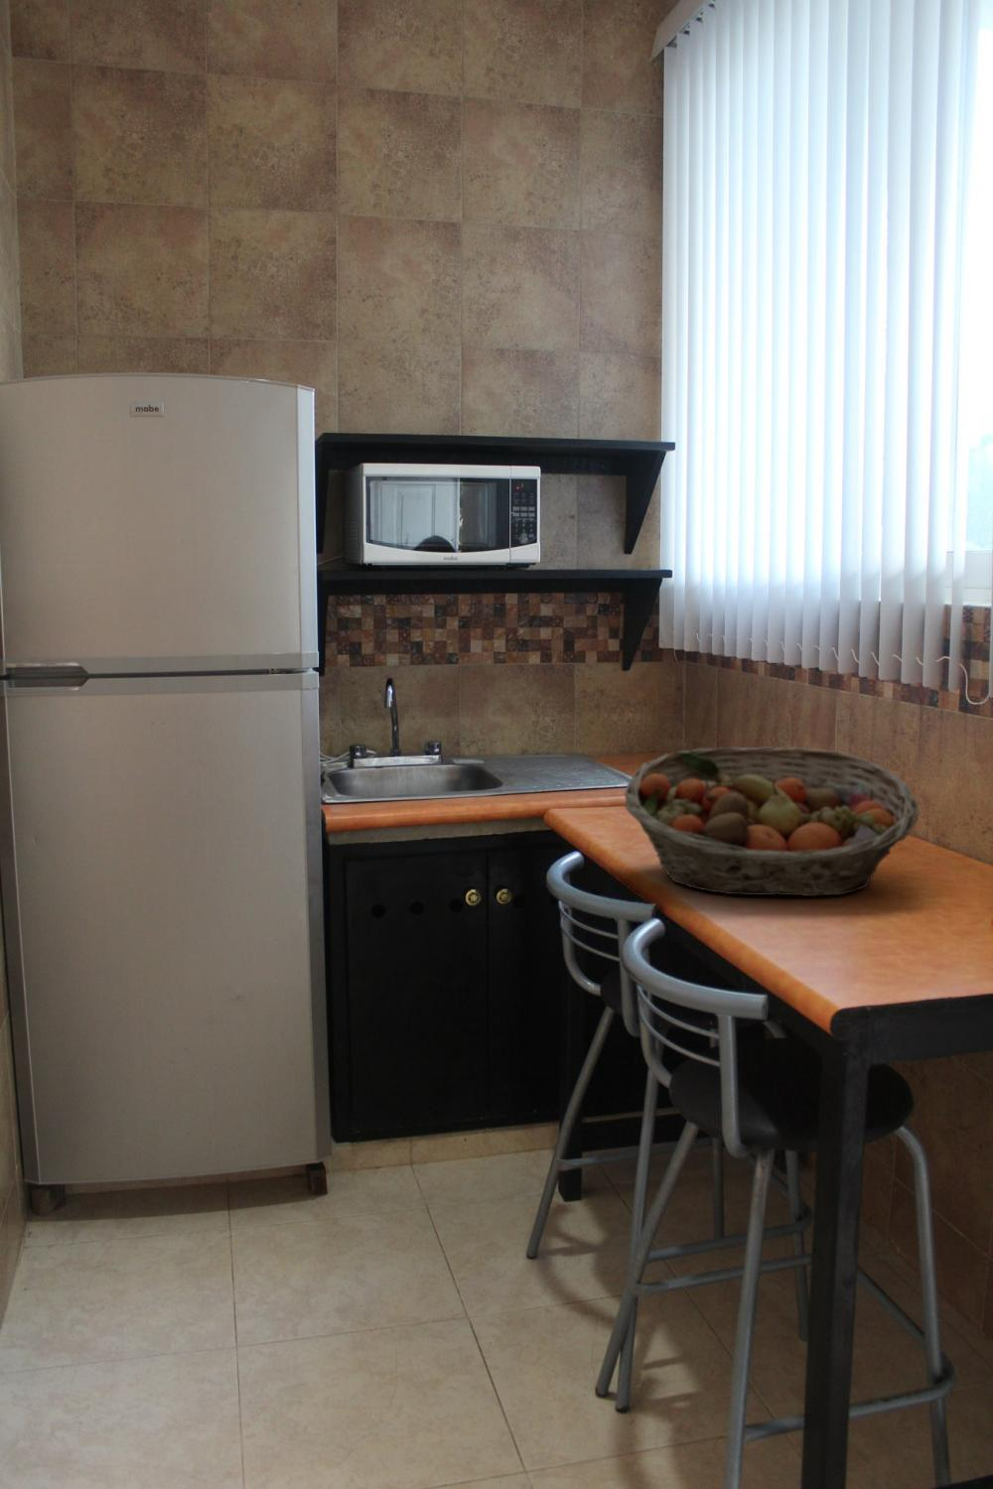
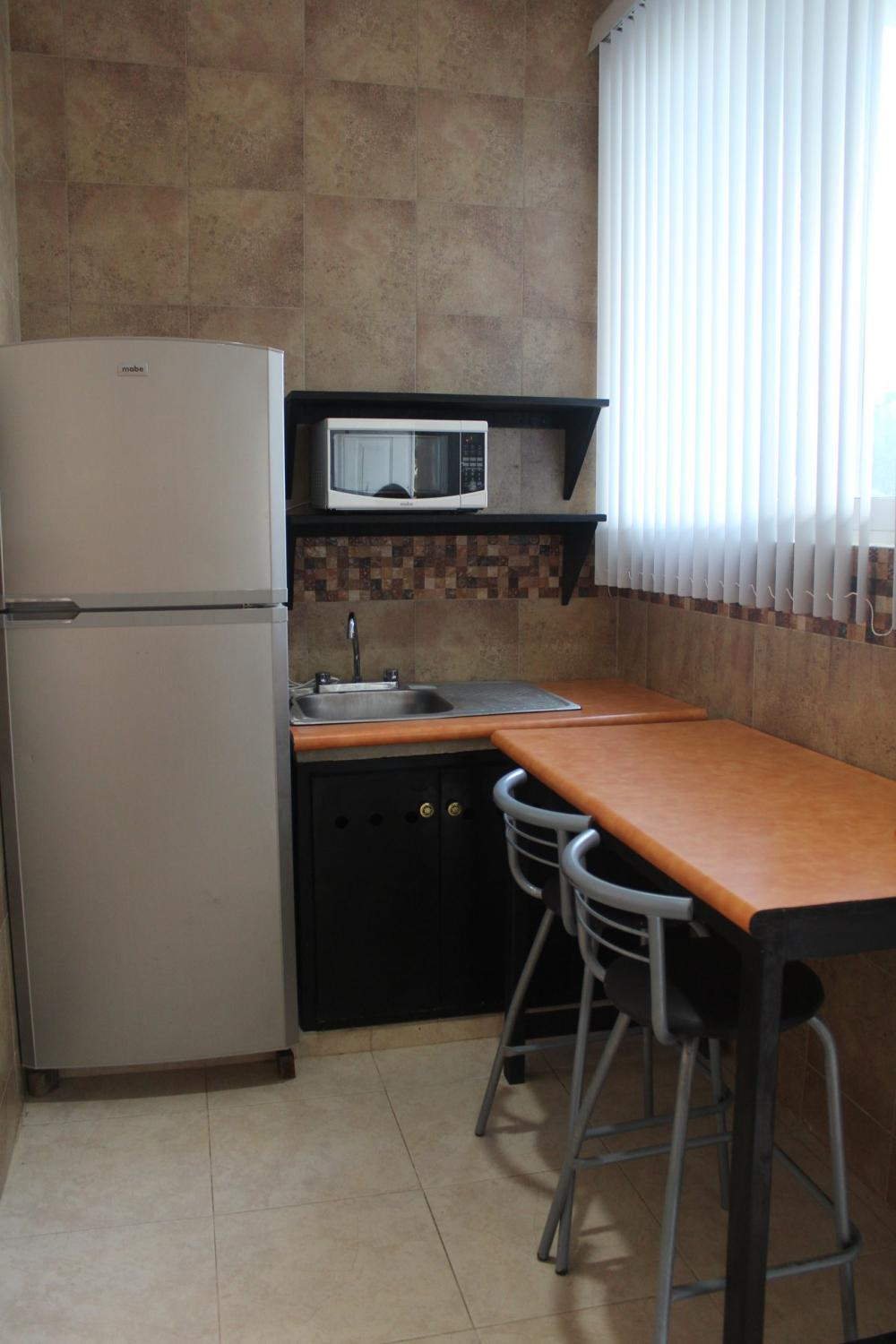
- fruit basket [624,747,920,897]
